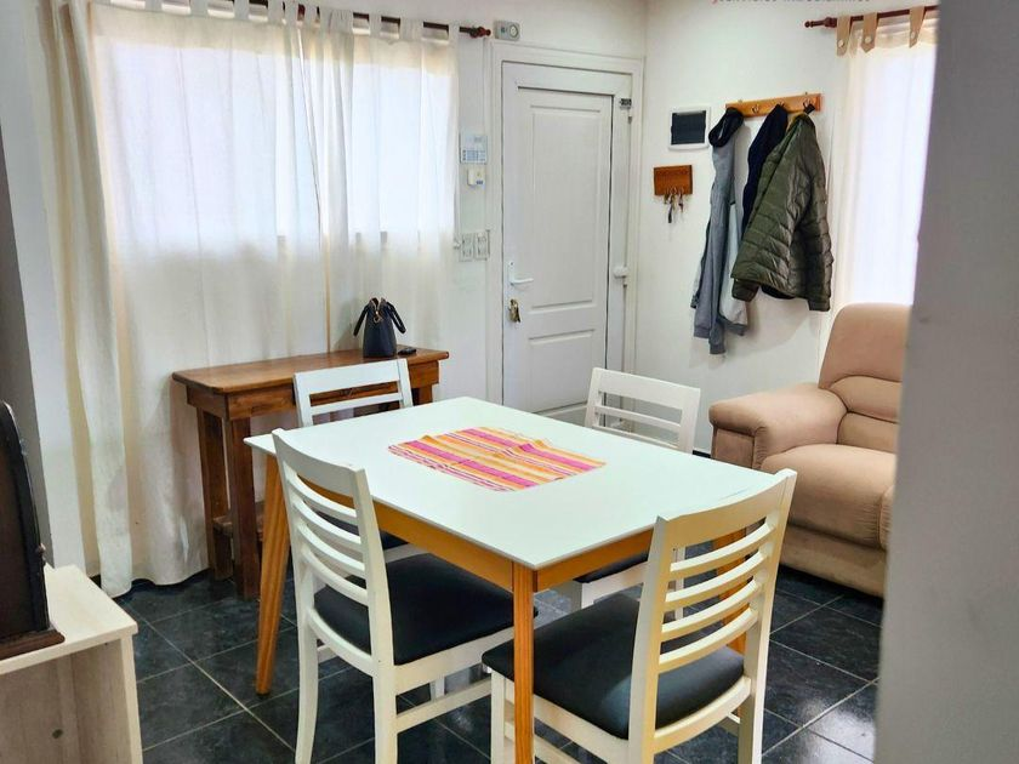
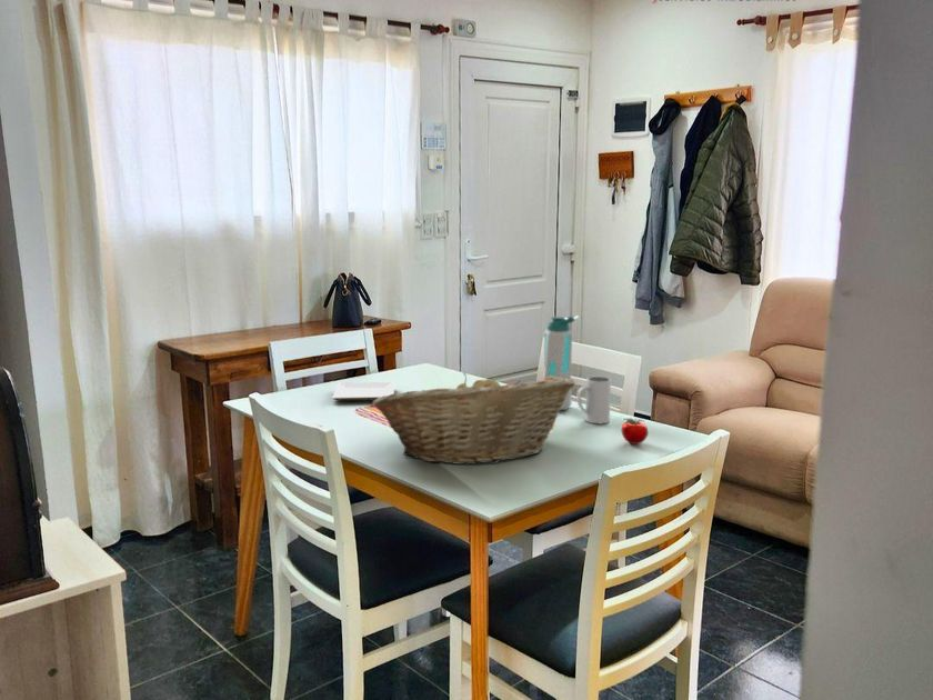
+ plate [331,381,395,402]
+ apple [621,417,649,446]
+ water bottle [543,314,580,411]
+ fruit basket [371,371,576,466]
+ mug [575,376,612,424]
